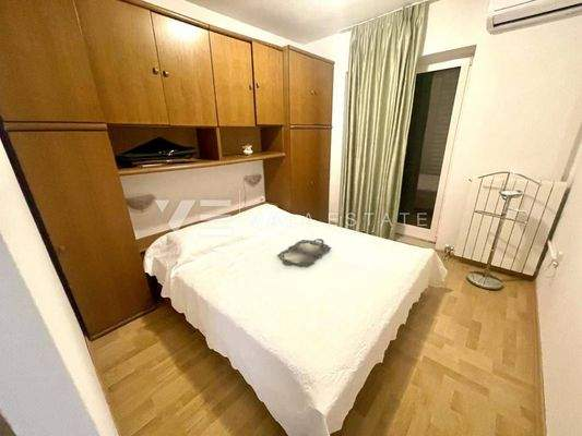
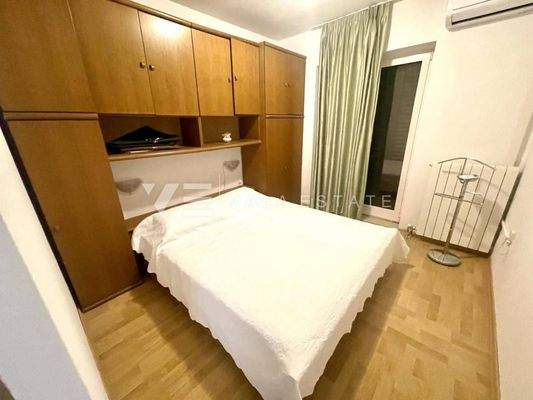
- serving tray [276,238,332,268]
